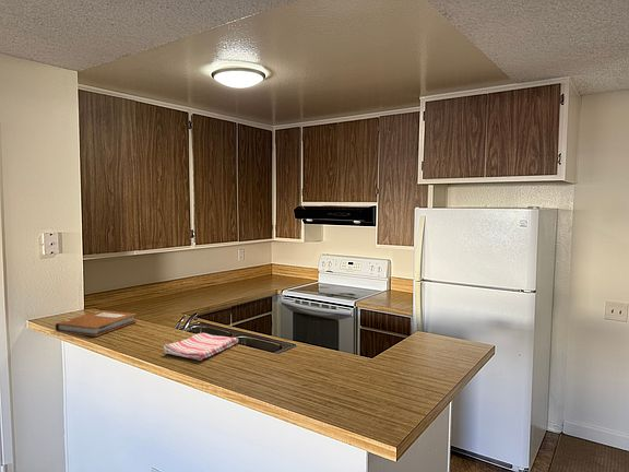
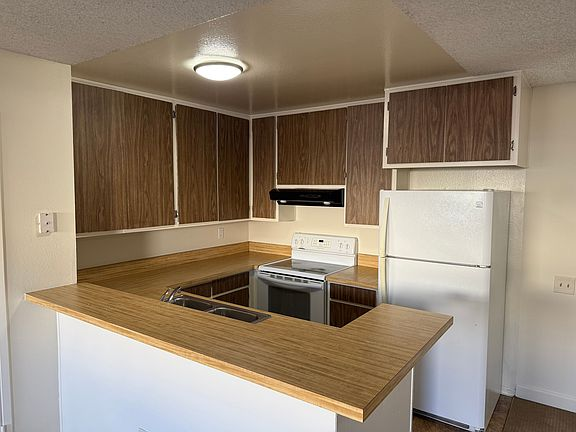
- dish towel [163,332,239,362]
- notebook [55,309,138,338]
